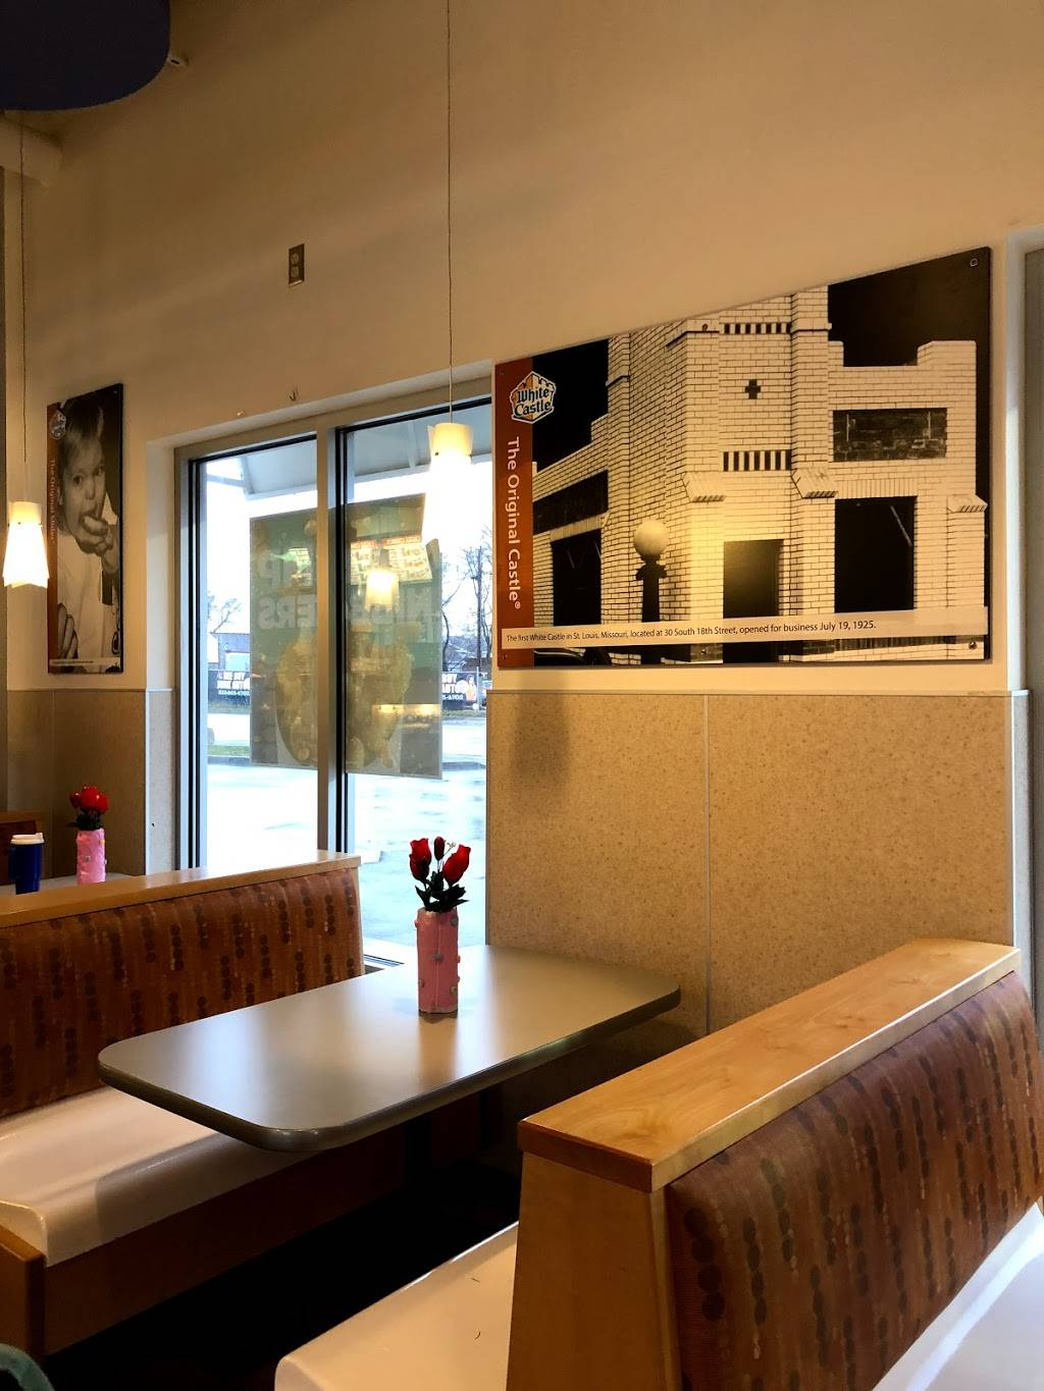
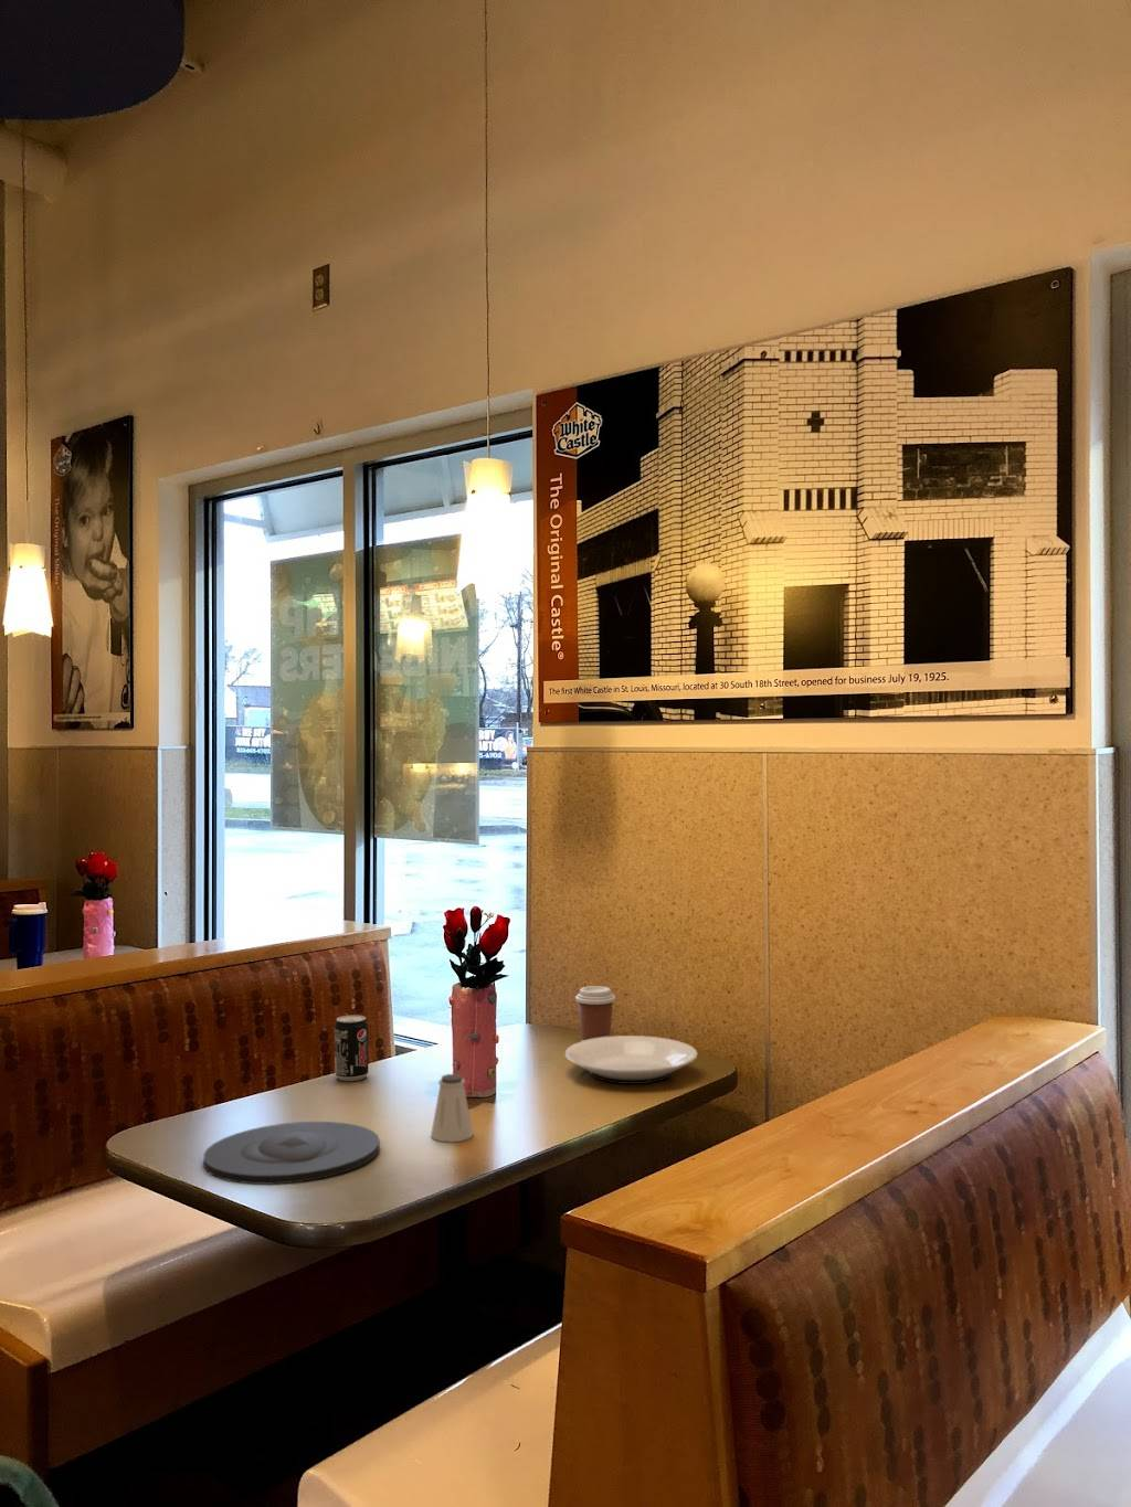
+ plate [202,1121,381,1185]
+ beverage can [334,1013,369,1082]
+ saltshaker [430,1074,475,1144]
+ plate [564,1034,699,1085]
+ coffee cup [574,984,617,1041]
